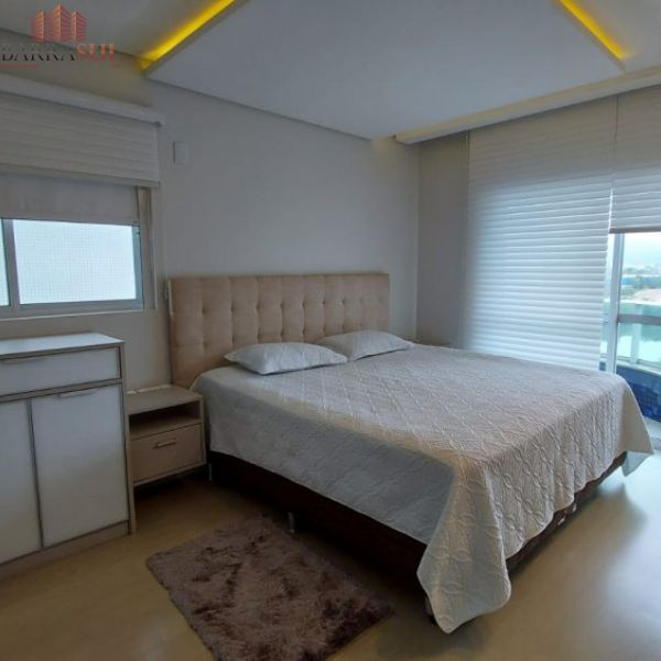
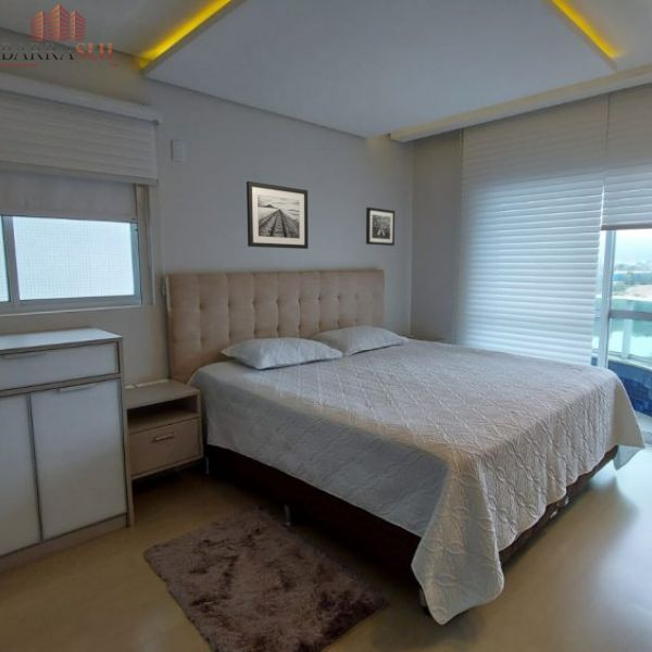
+ wall art [365,206,396,247]
+ wall art [246,180,310,250]
